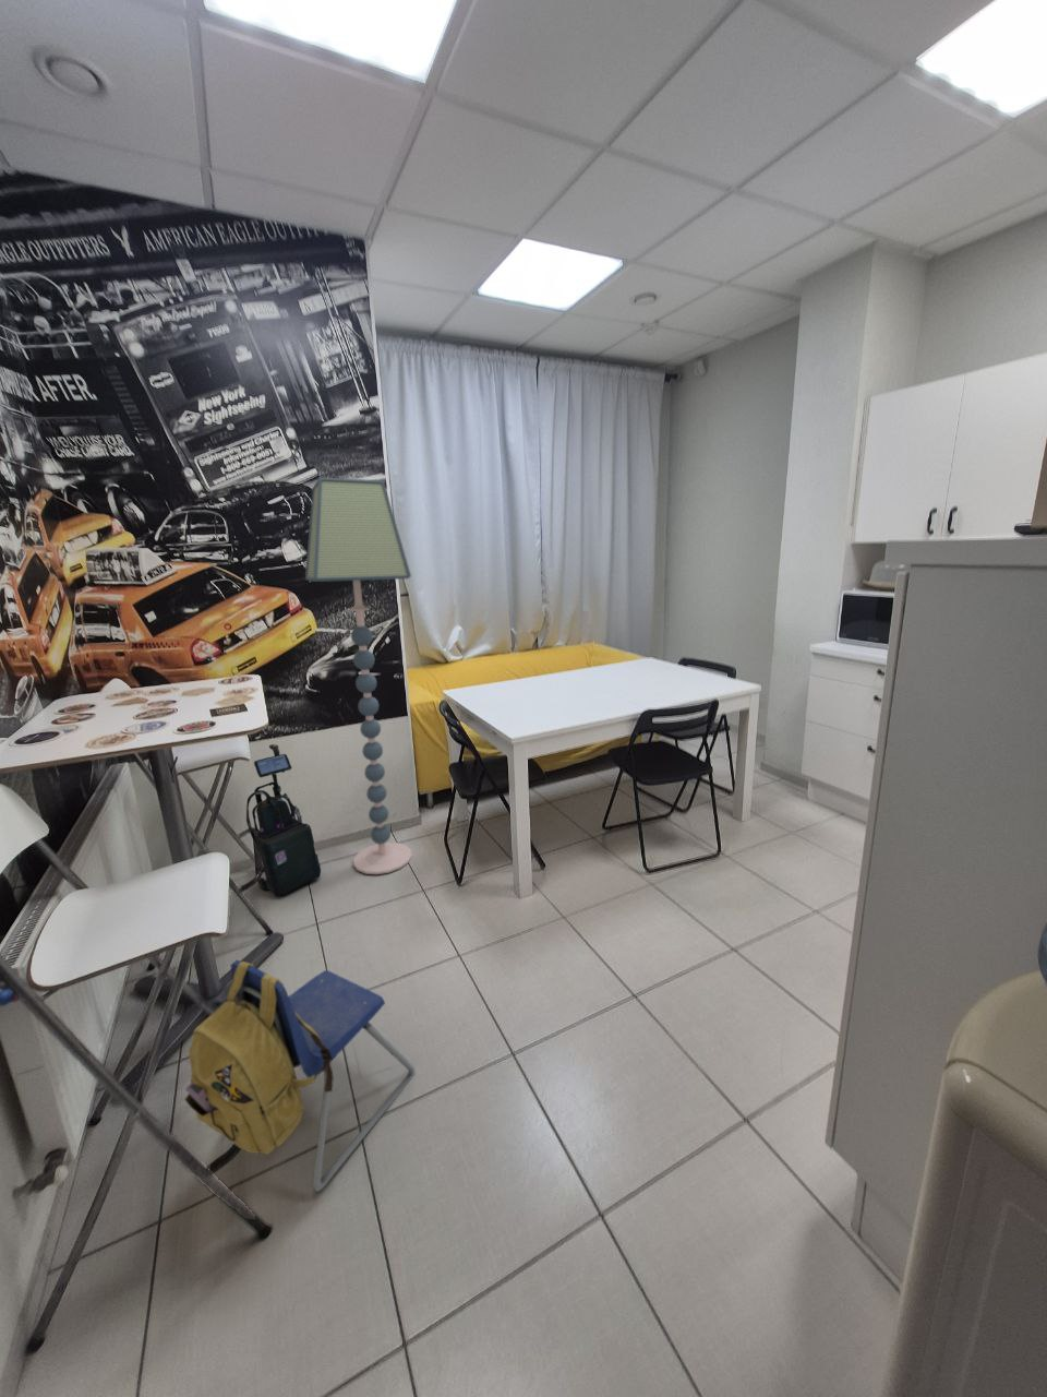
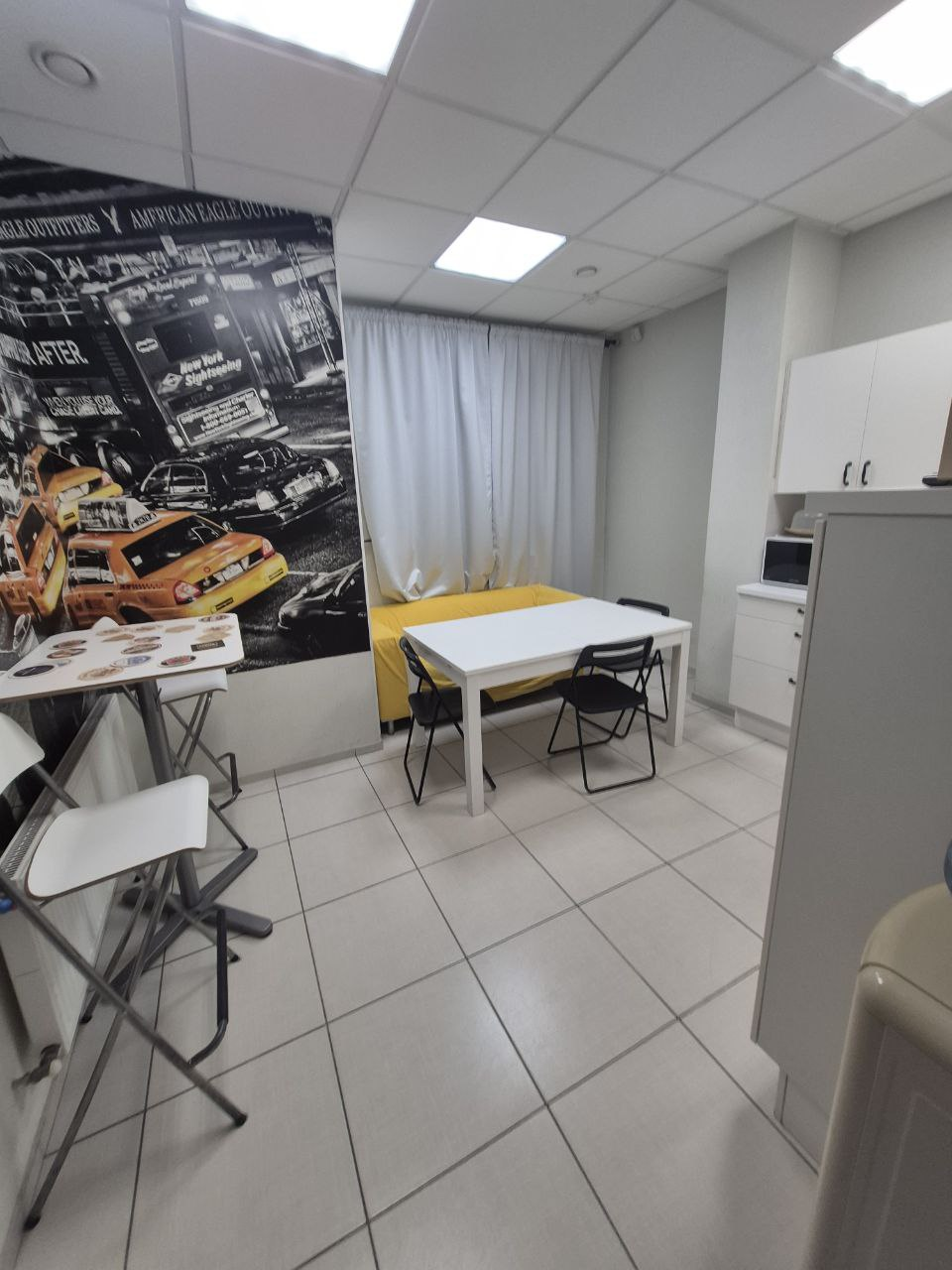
- floor lamp [305,477,414,876]
- backpack [184,959,416,1192]
- vacuum cleaner [245,744,322,898]
